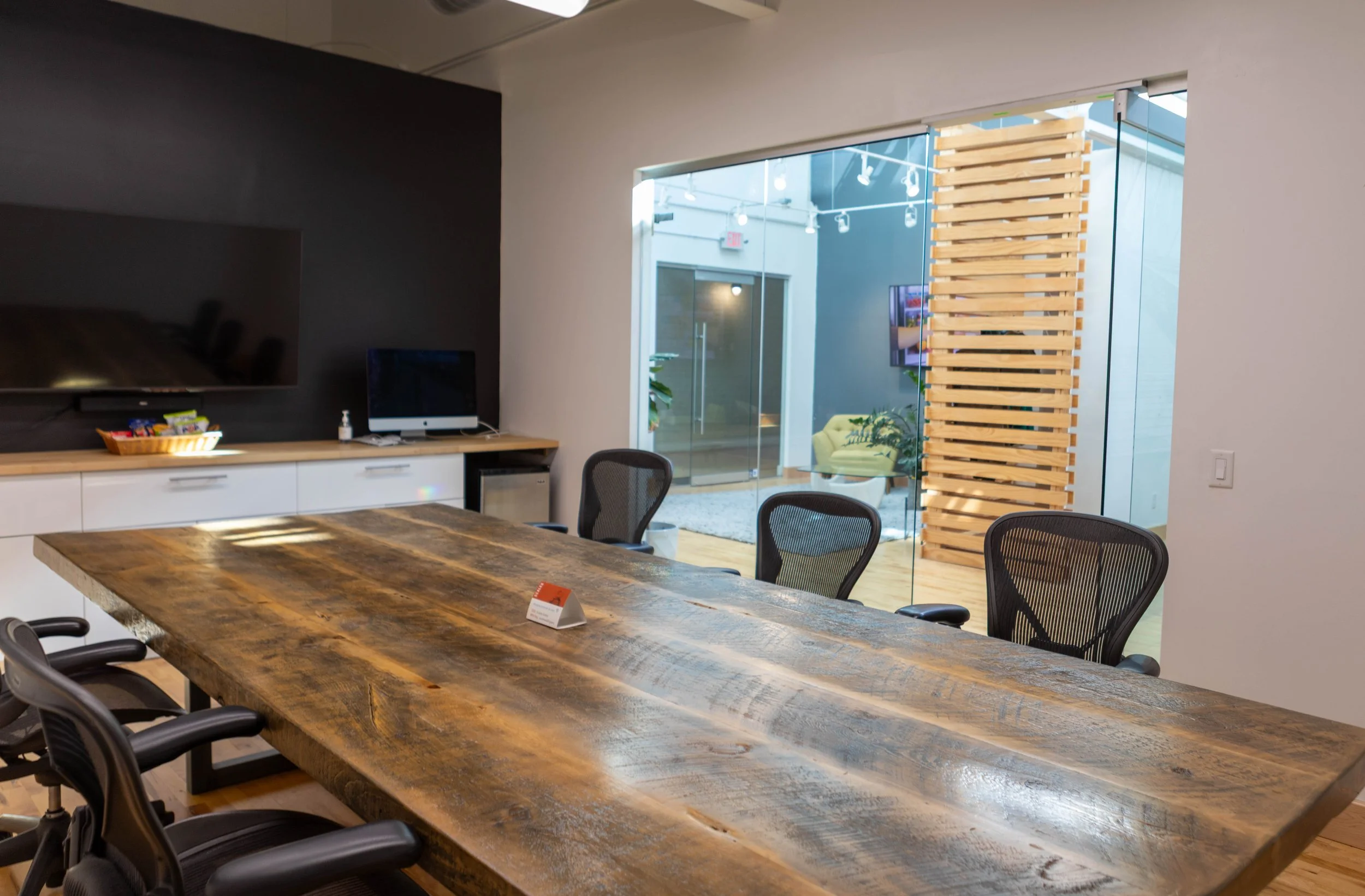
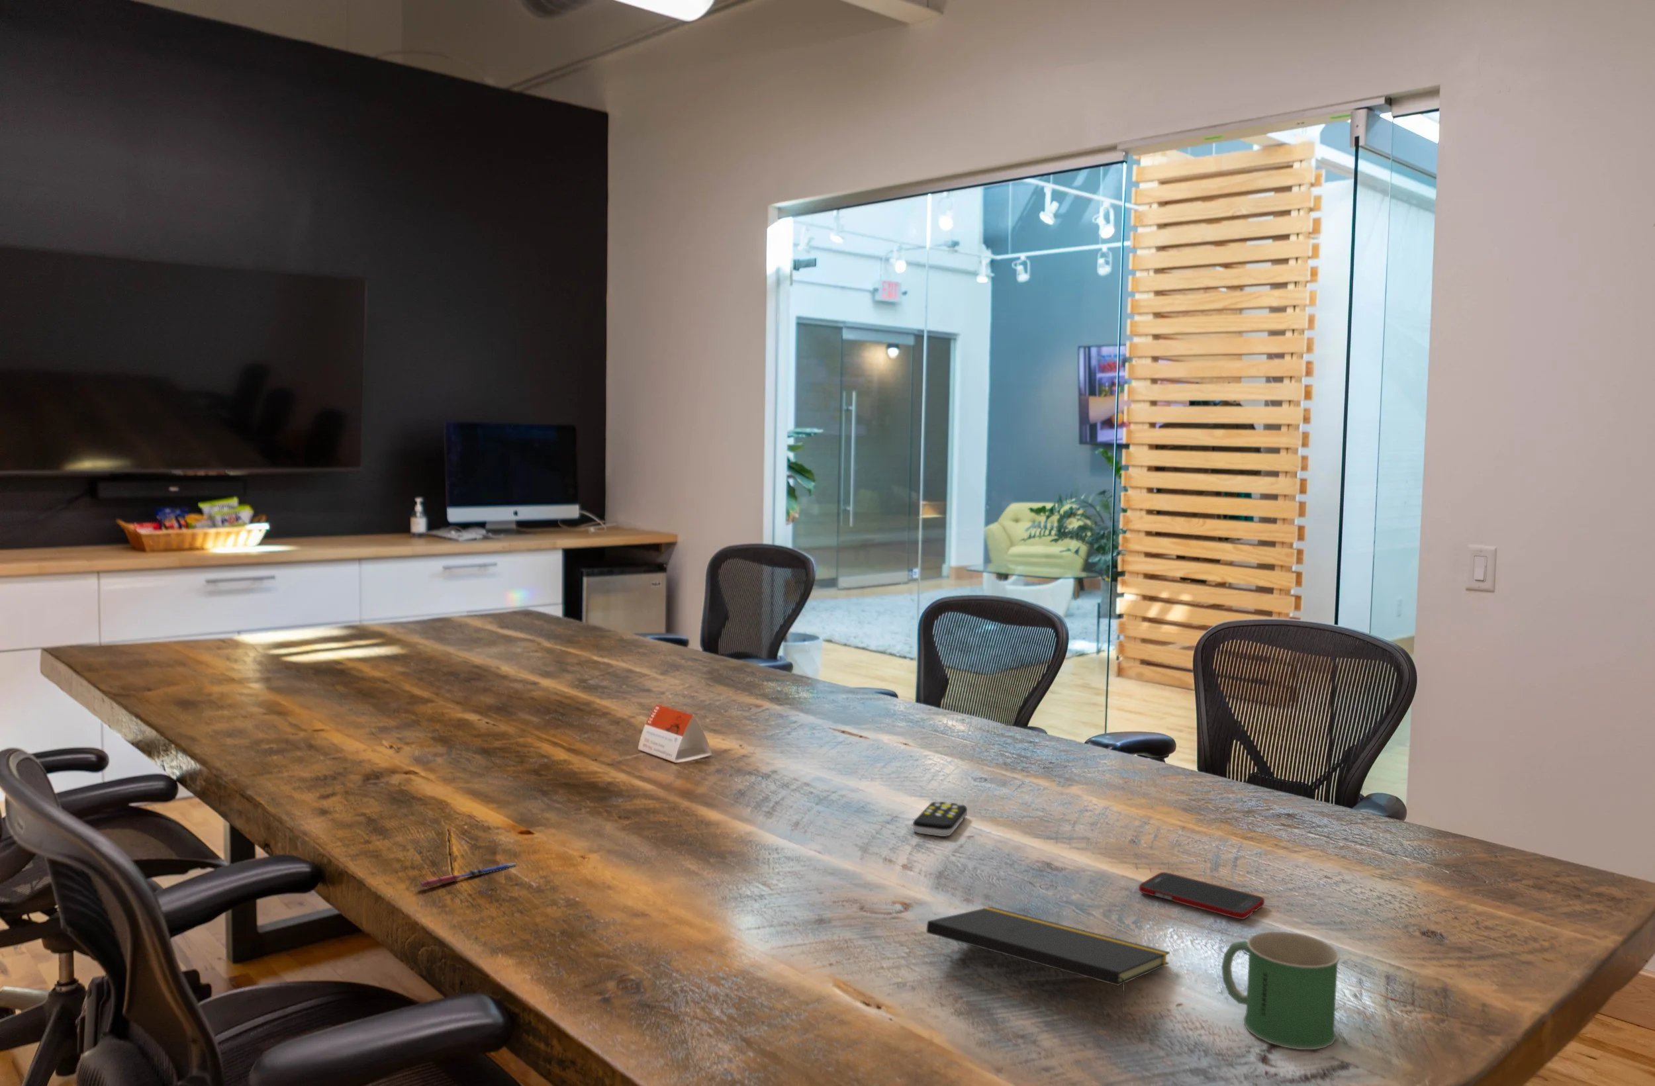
+ remote control [912,800,968,838]
+ pen [420,862,517,888]
+ cell phone [1138,871,1265,920]
+ mug [1221,931,1341,1051]
+ notepad [925,905,1170,1017]
